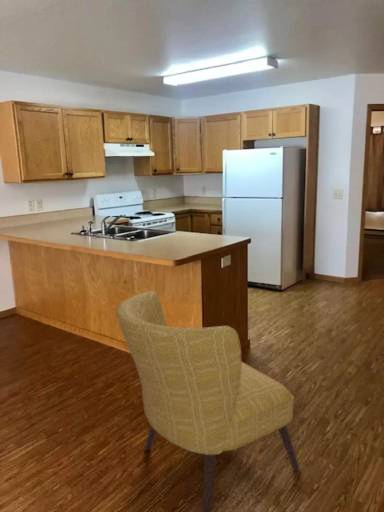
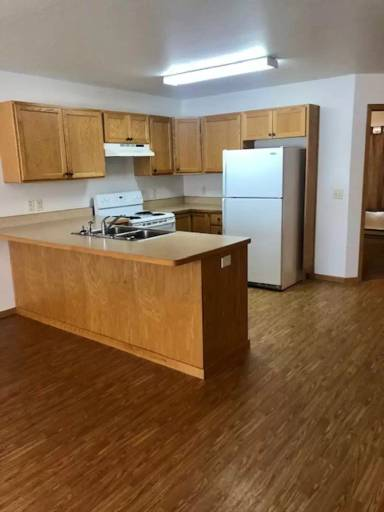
- chair [115,290,301,512]
